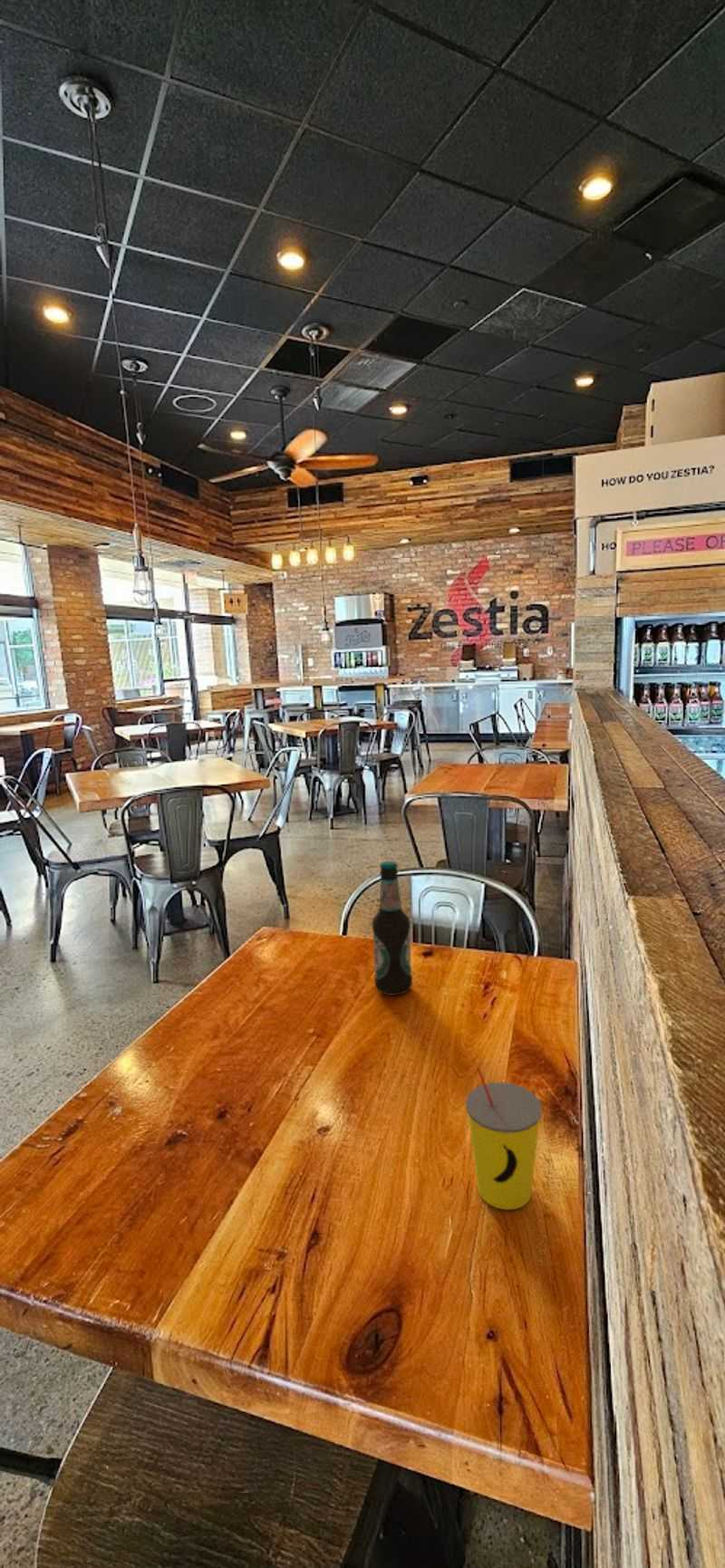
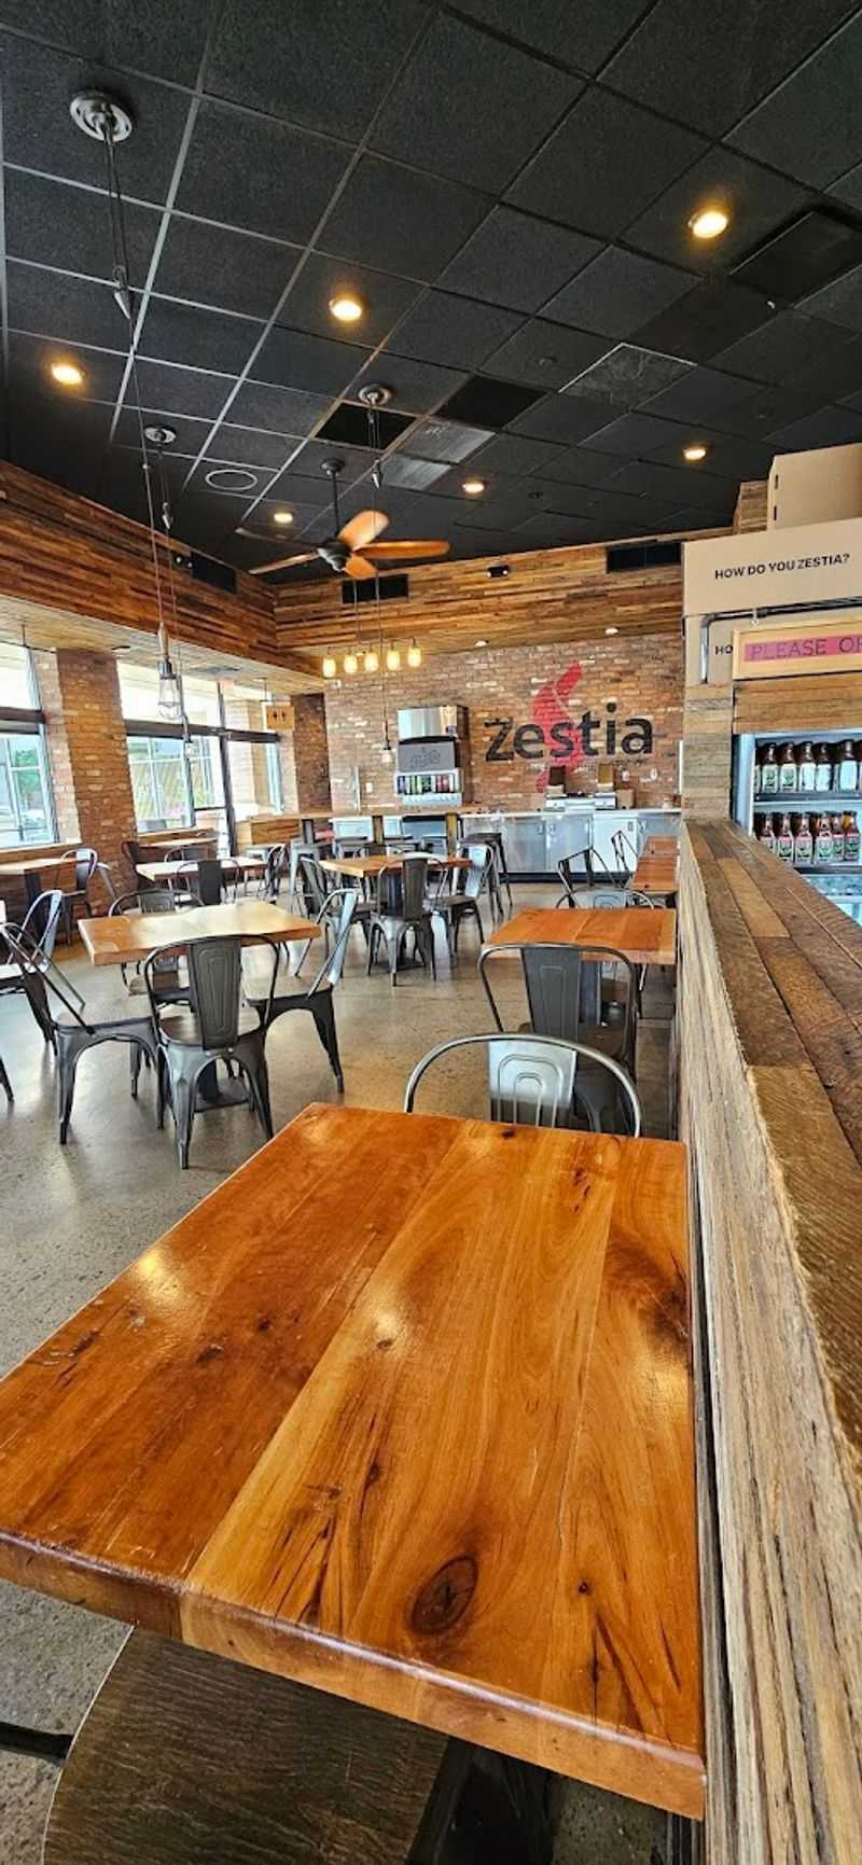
- straw [465,1066,543,1210]
- bottle [371,861,413,996]
